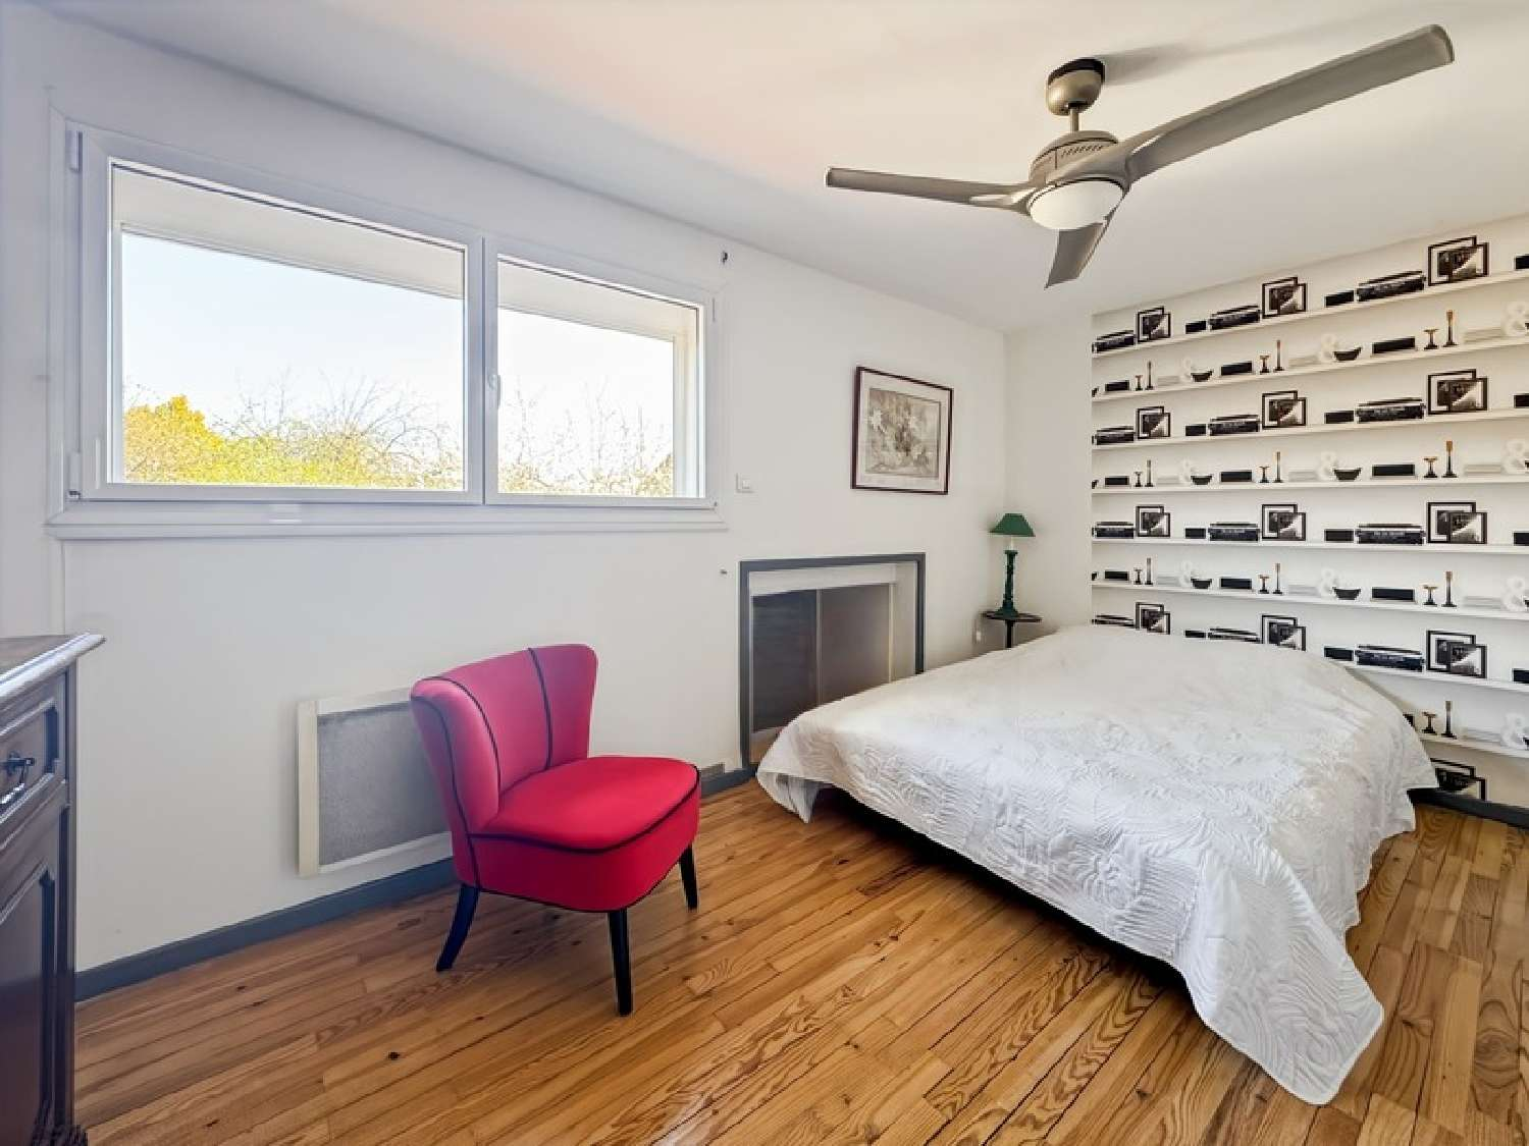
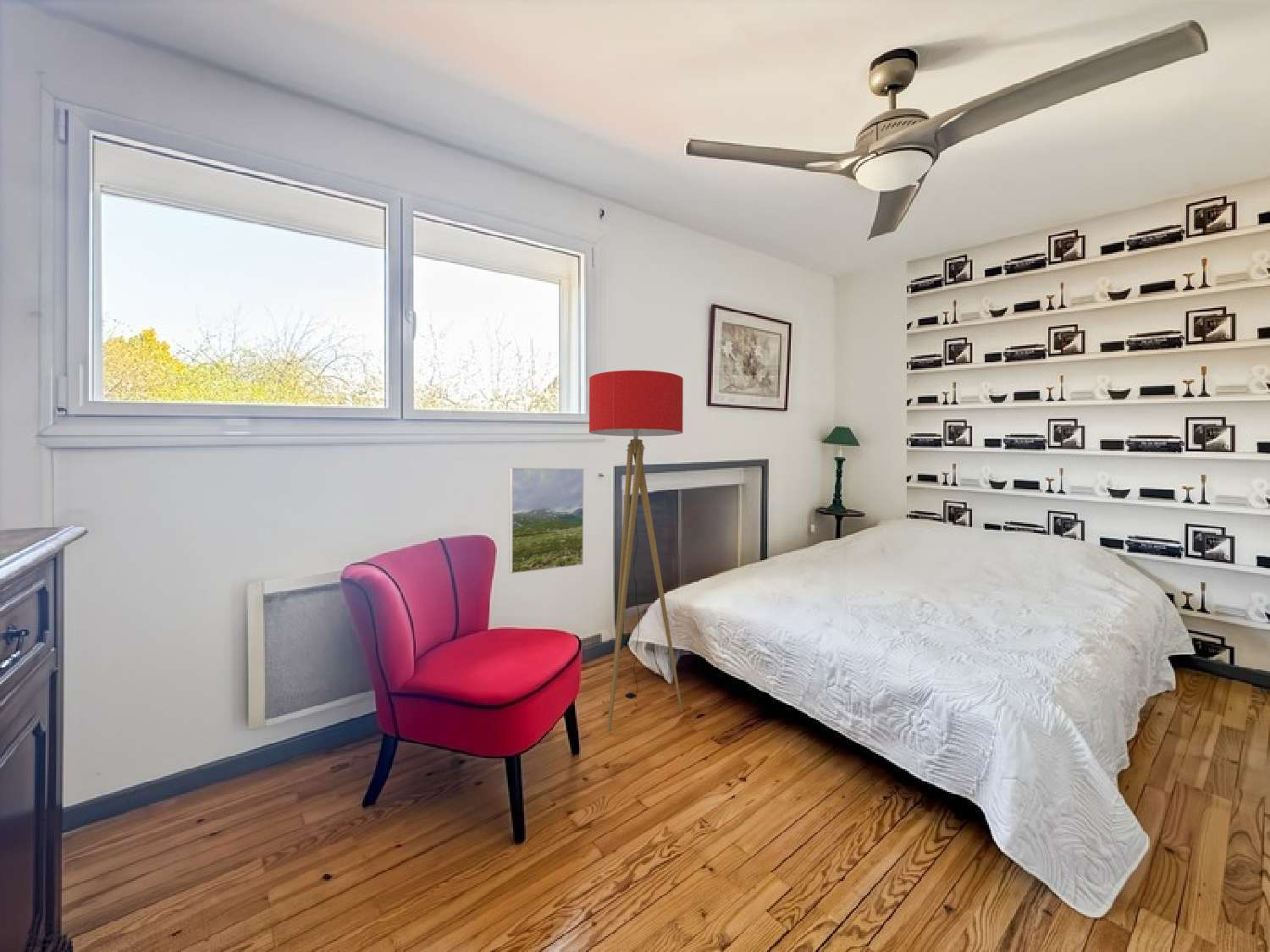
+ floor lamp [588,370,684,733]
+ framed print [508,467,584,575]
